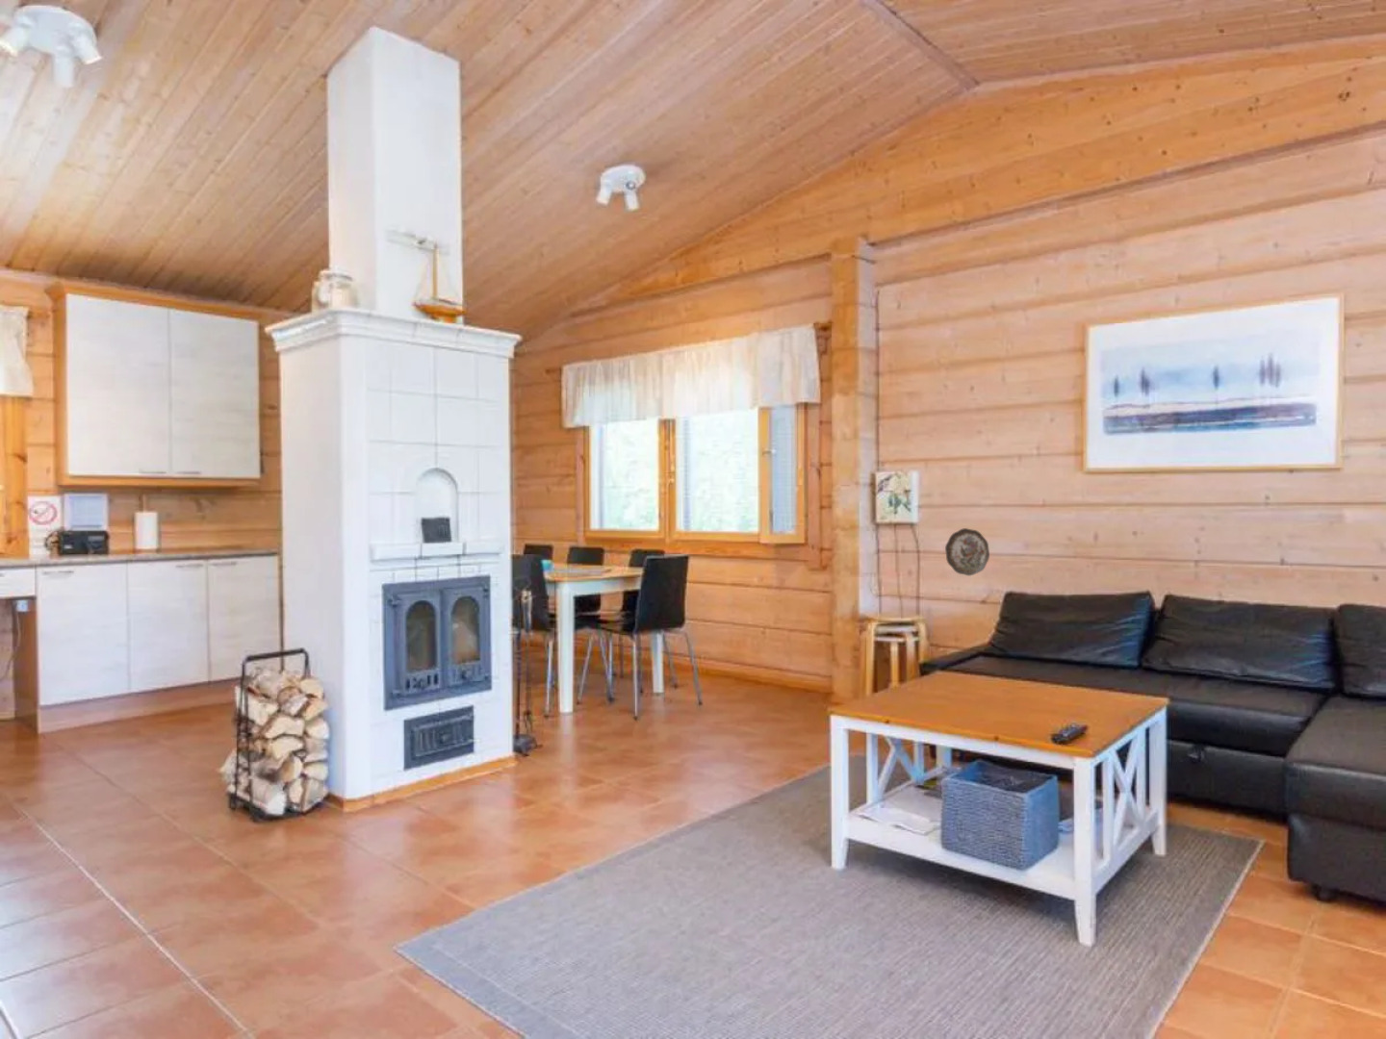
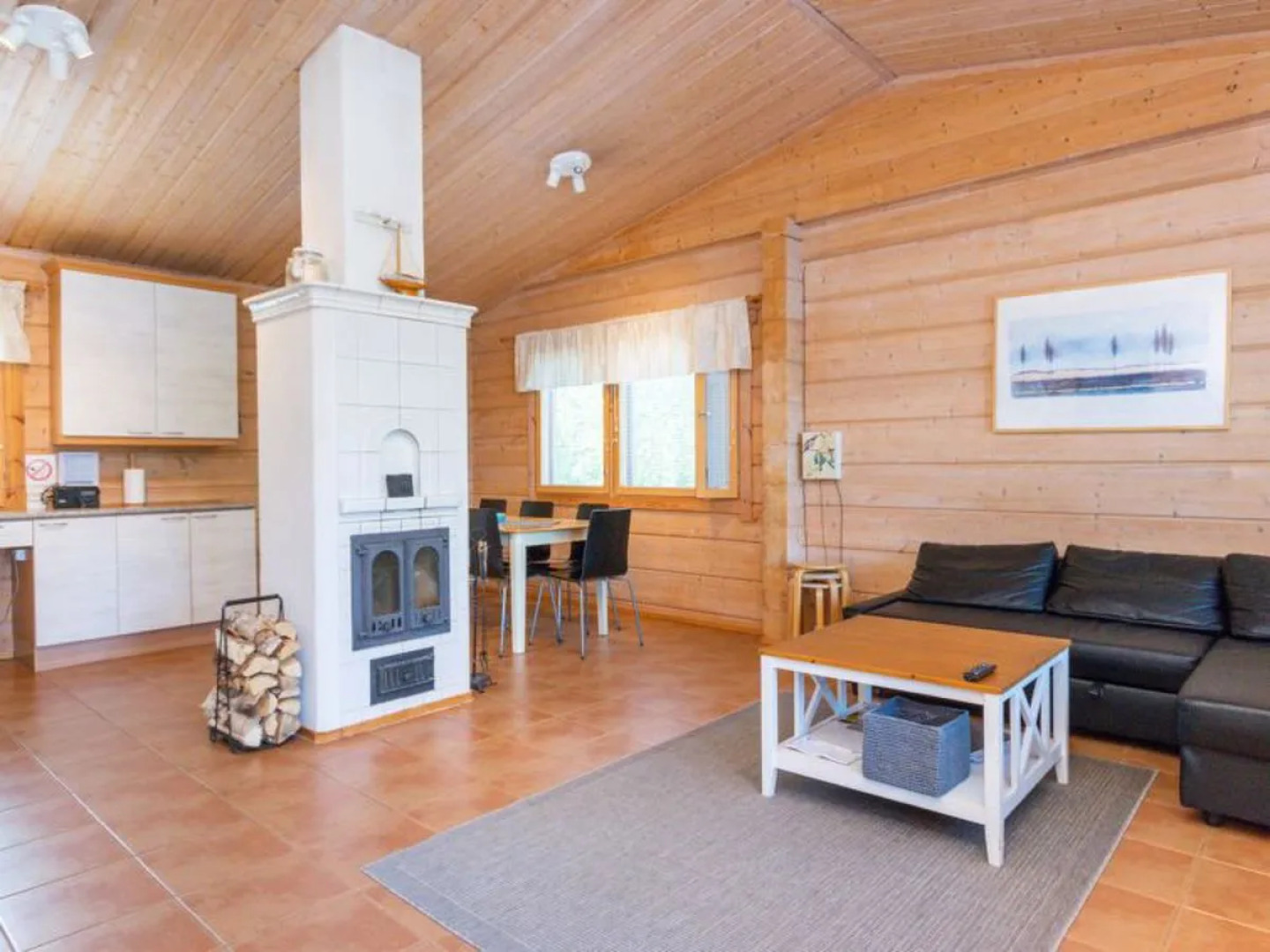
- decorative plate [944,527,991,576]
